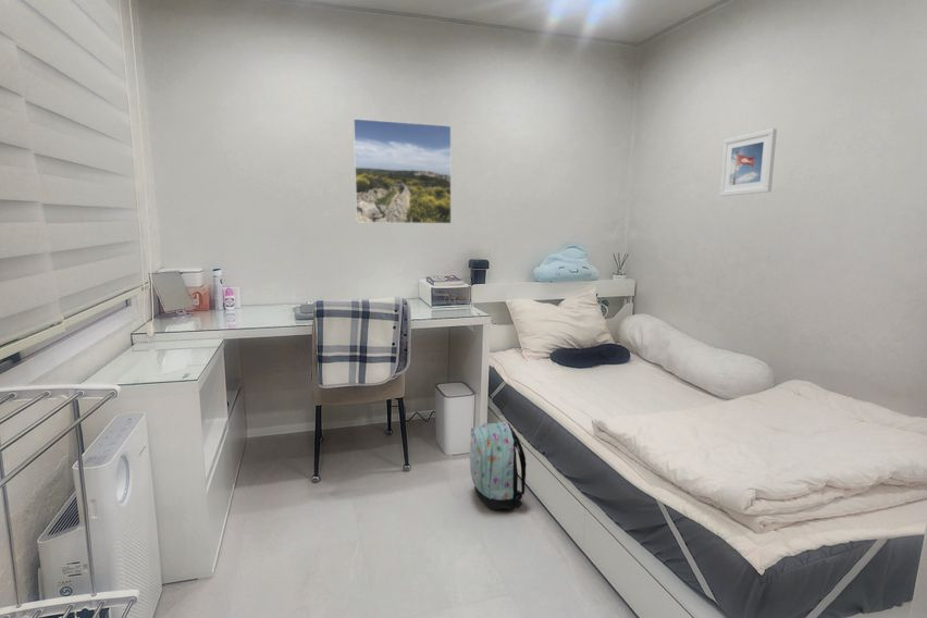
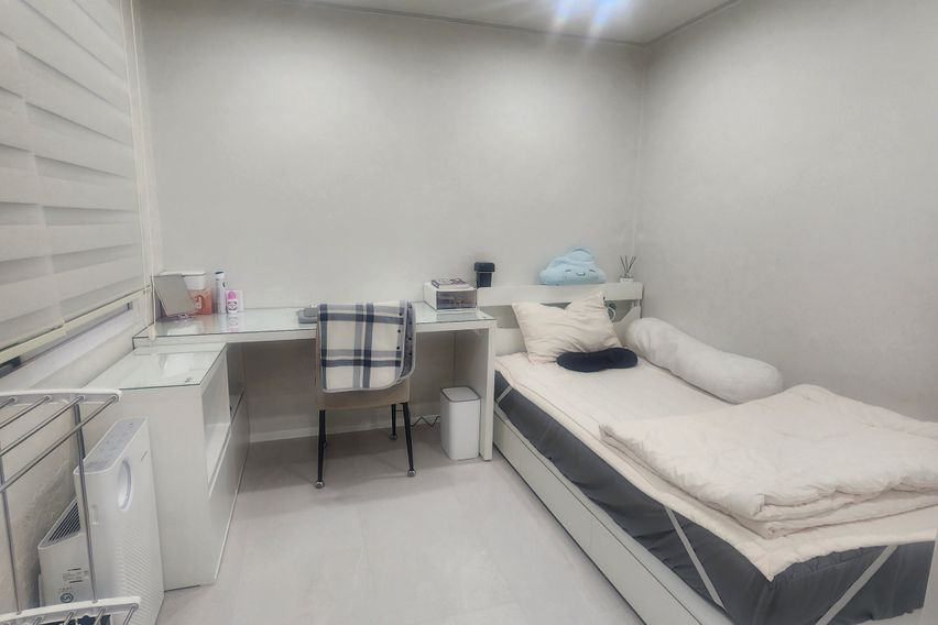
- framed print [351,118,453,225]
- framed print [718,127,778,197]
- backpack [469,421,528,510]
